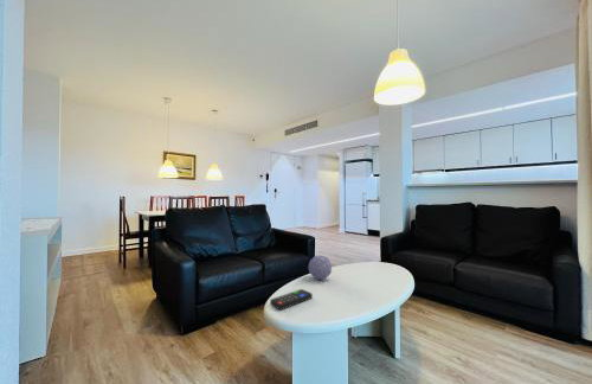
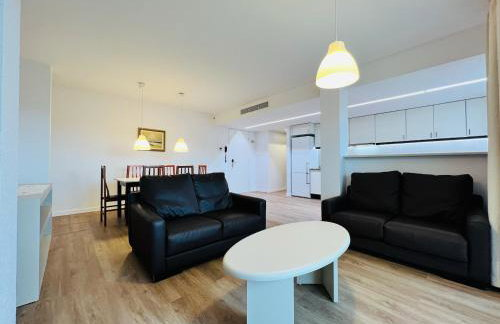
- decorative ball [307,255,333,281]
- remote control [269,288,314,311]
